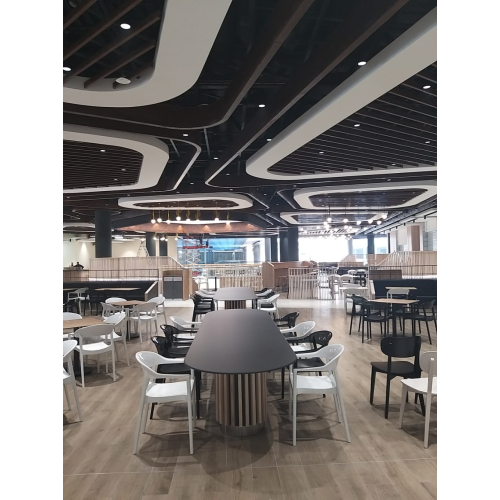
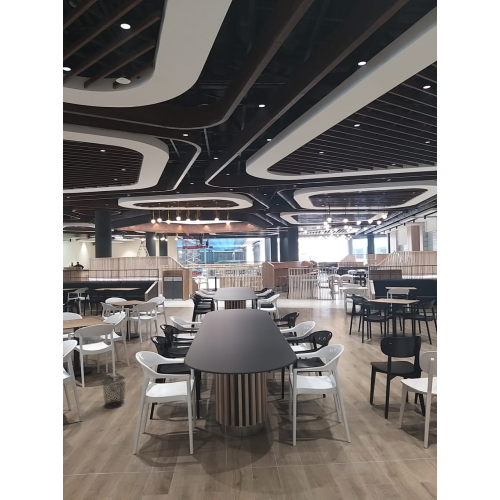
+ waste bin [101,375,127,409]
